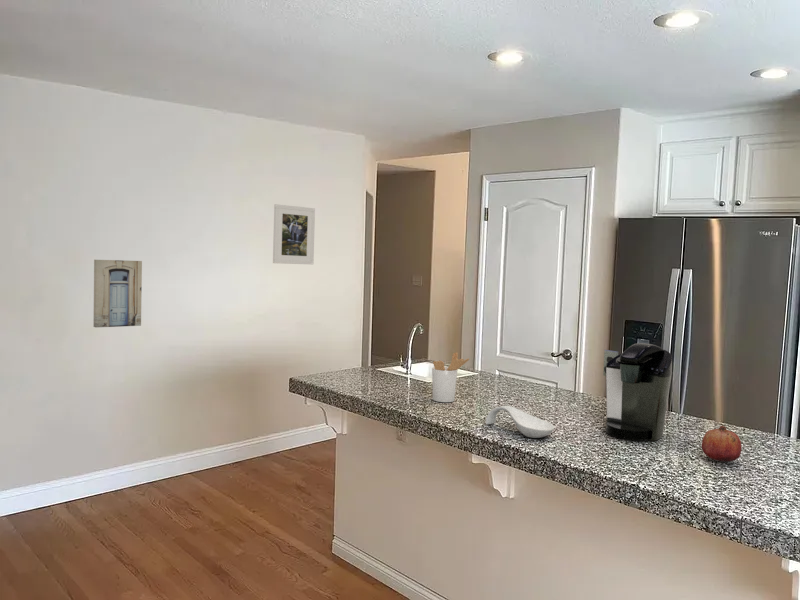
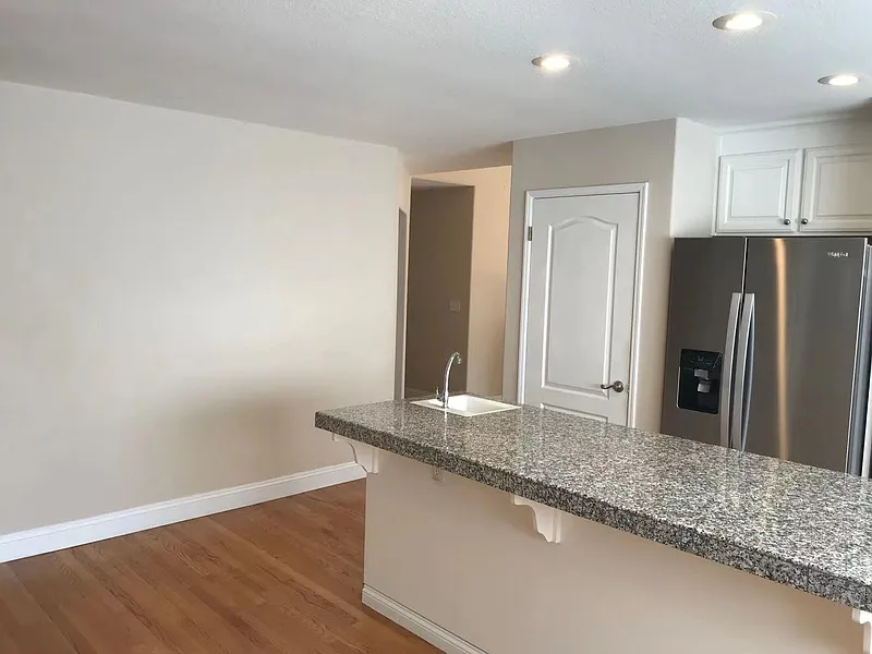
- spoon rest [485,405,556,439]
- coffee maker [602,342,673,442]
- fruit [701,425,743,463]
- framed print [272,203,316,265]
- utensil holder [431,352,470,403]
- wall art [92,259,143,328]
